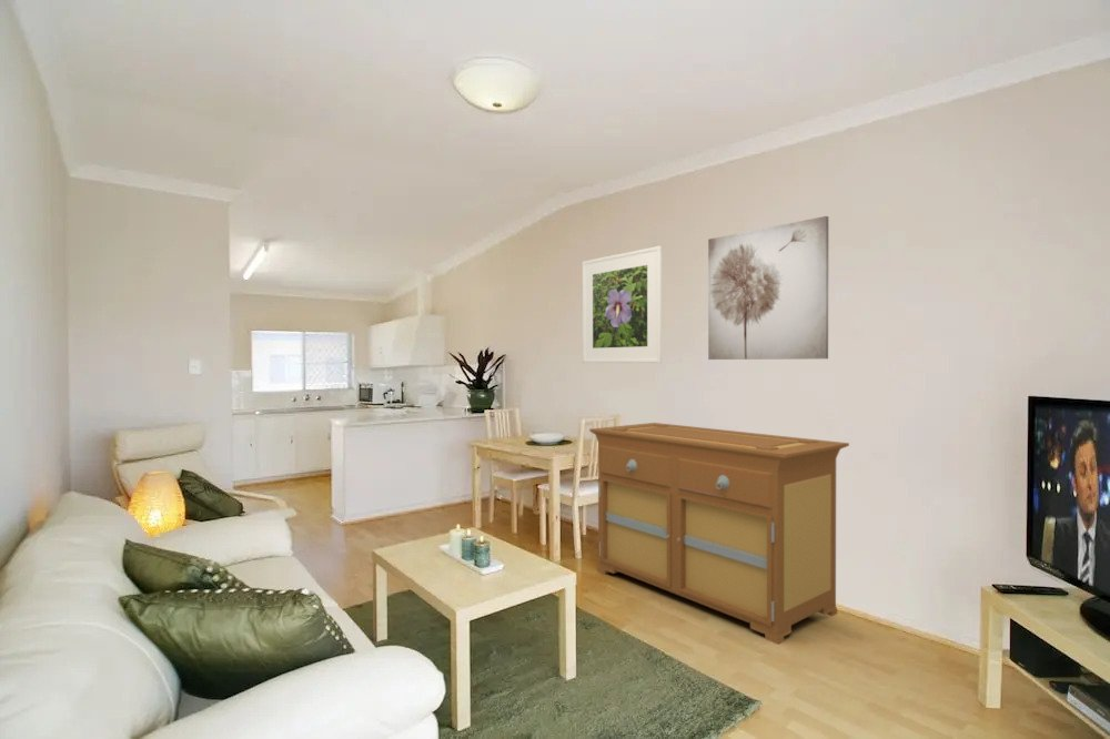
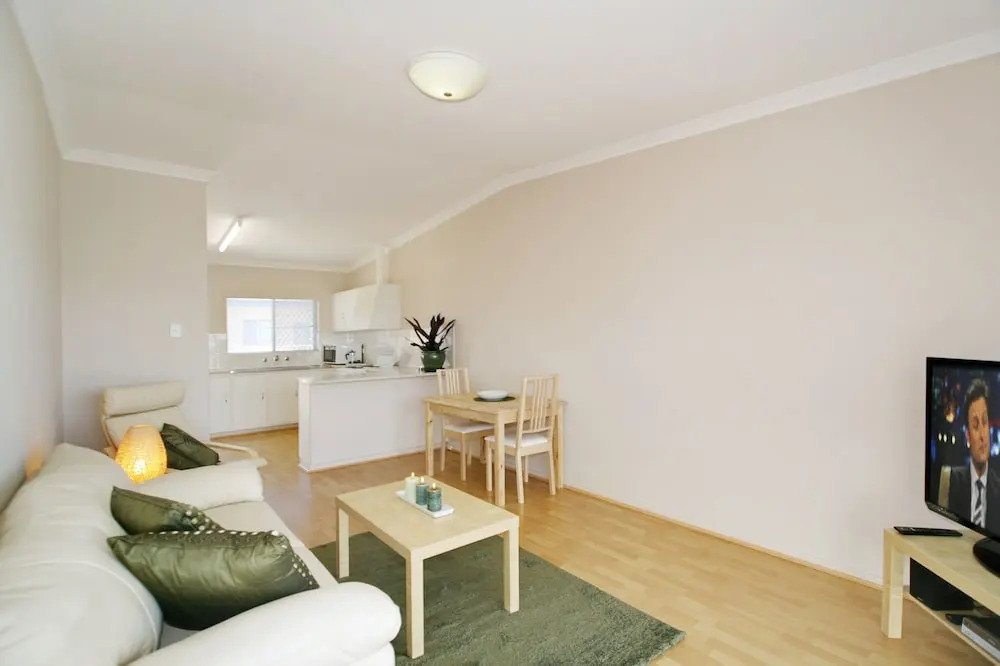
- sideboard [588,422,850,646]
- wall art [707,215,829,361]
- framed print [582,245,663,364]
